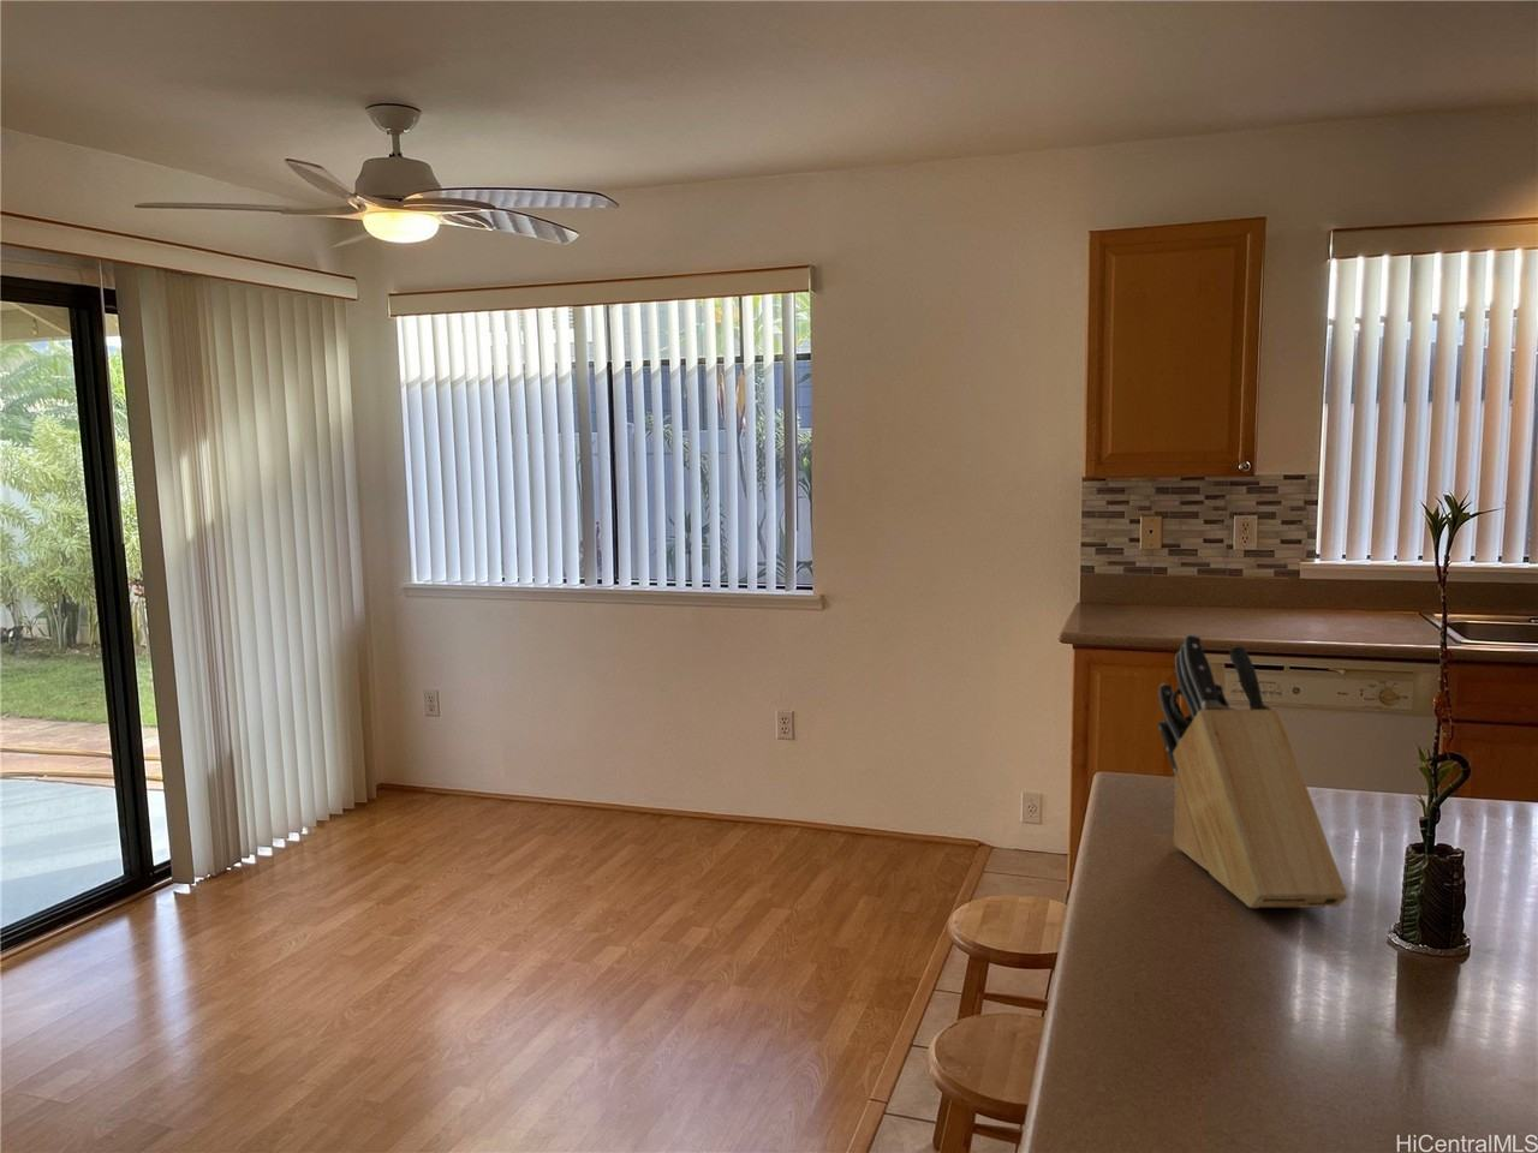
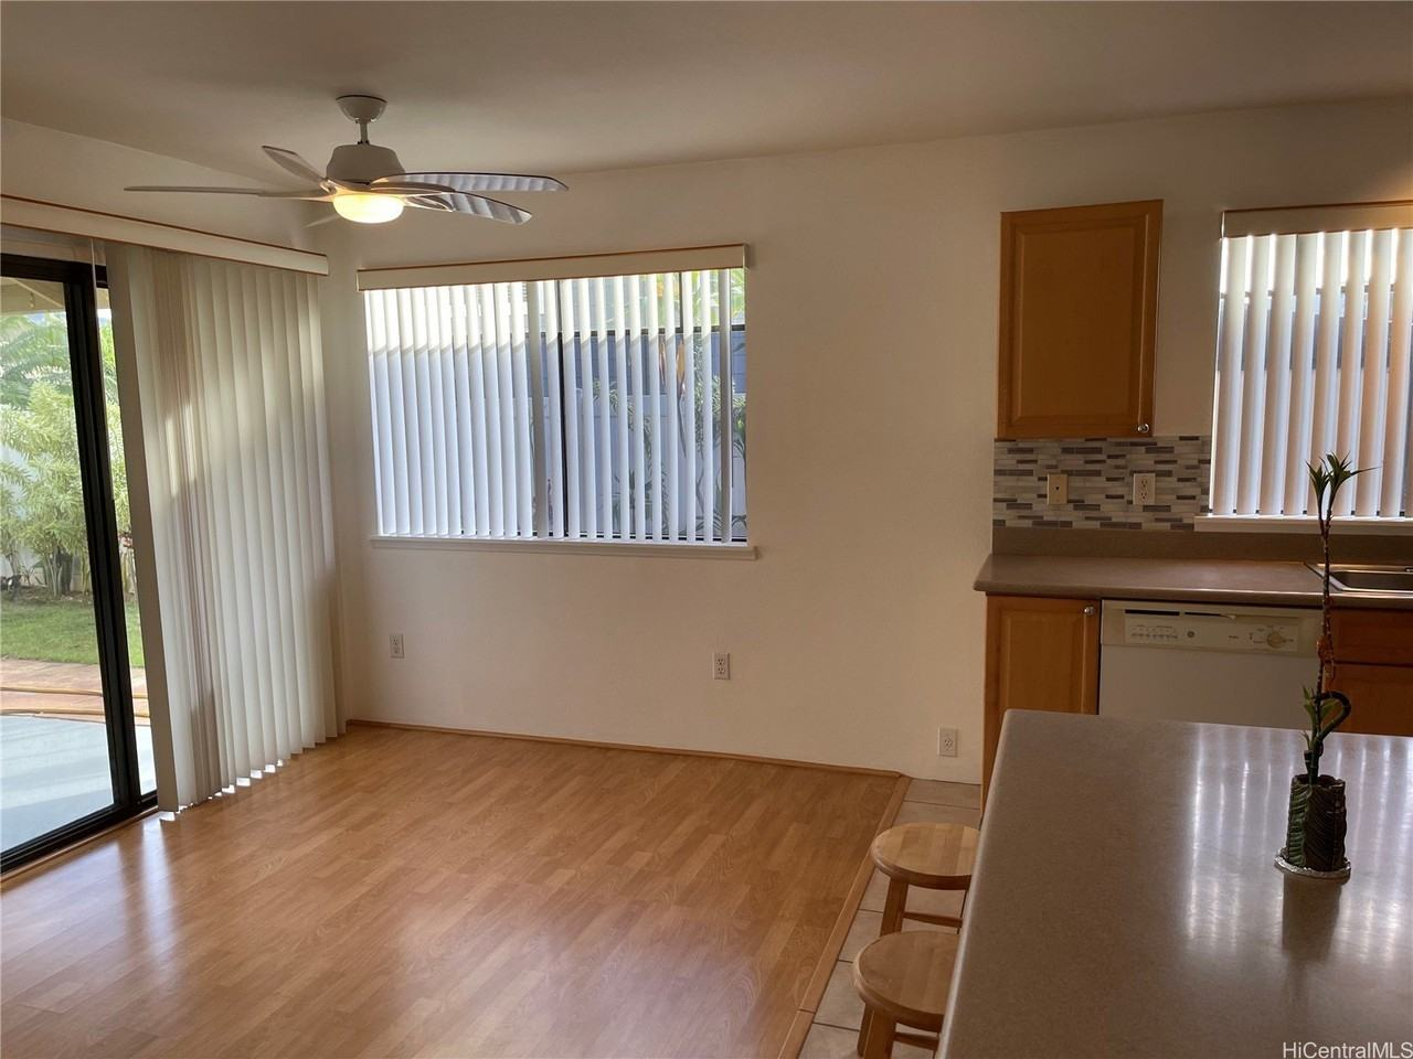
- knife block [1157,633,1348,910]
